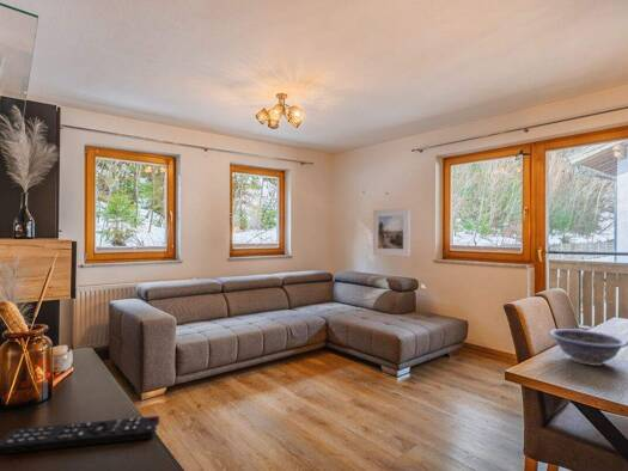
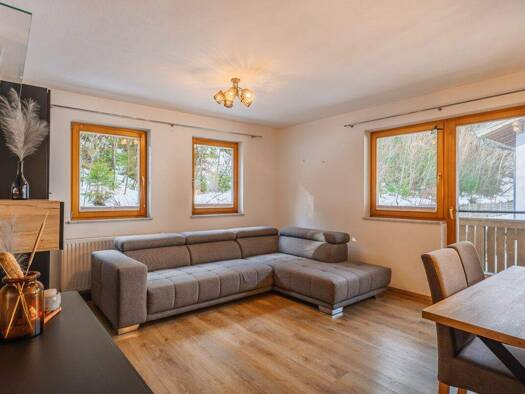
- remote control [0,415,160,455]
- decorative bowl [548,328,628,367]
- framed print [372,207,411,258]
